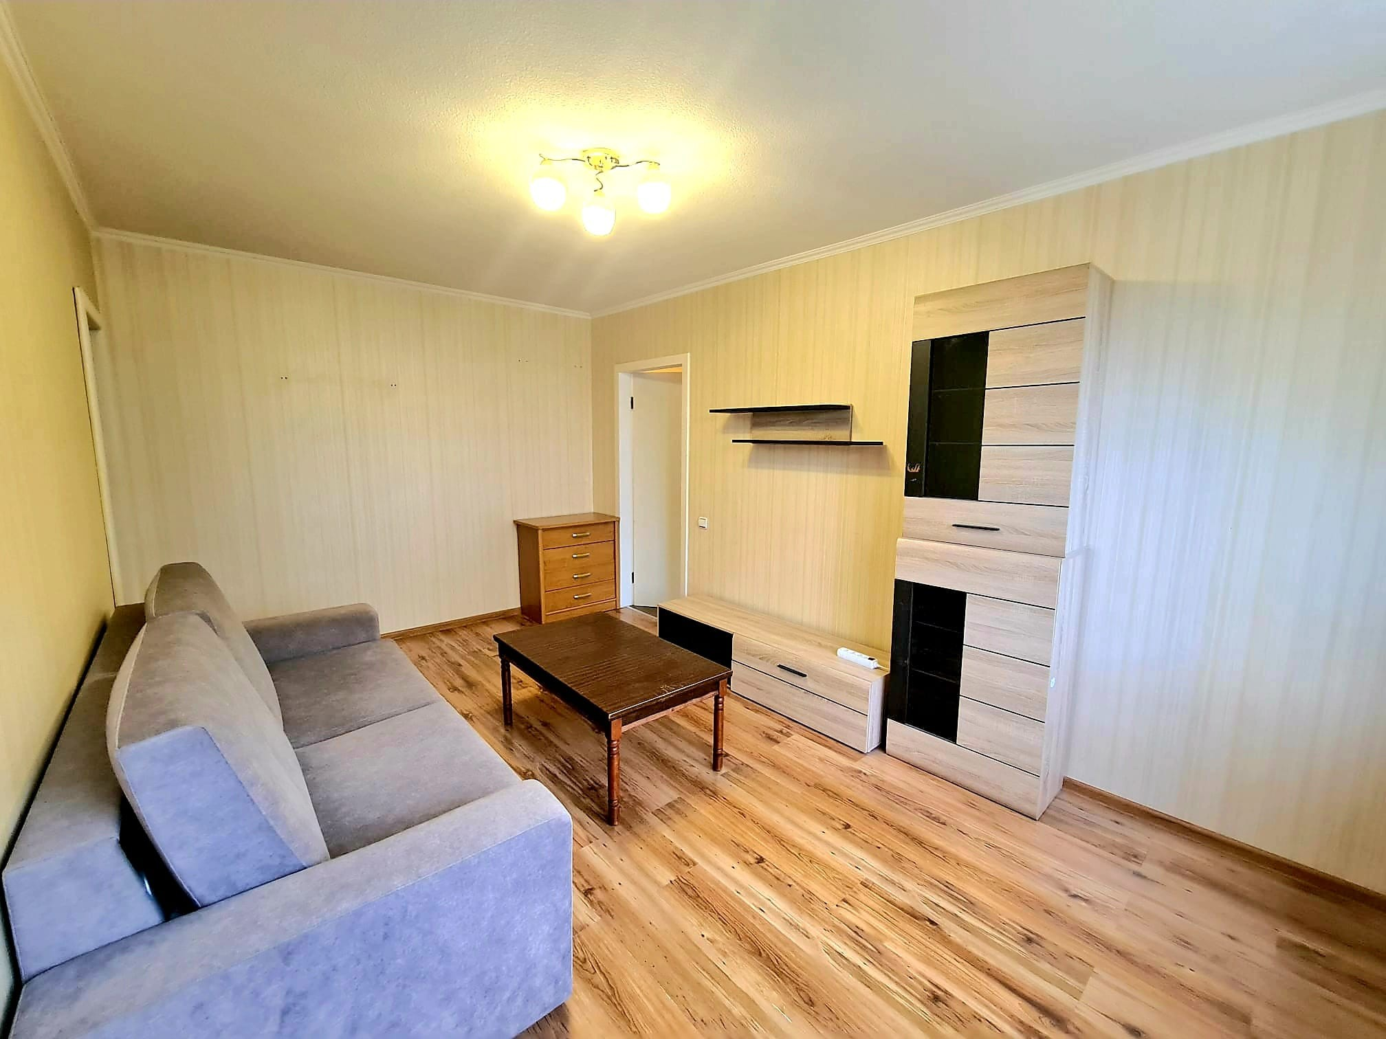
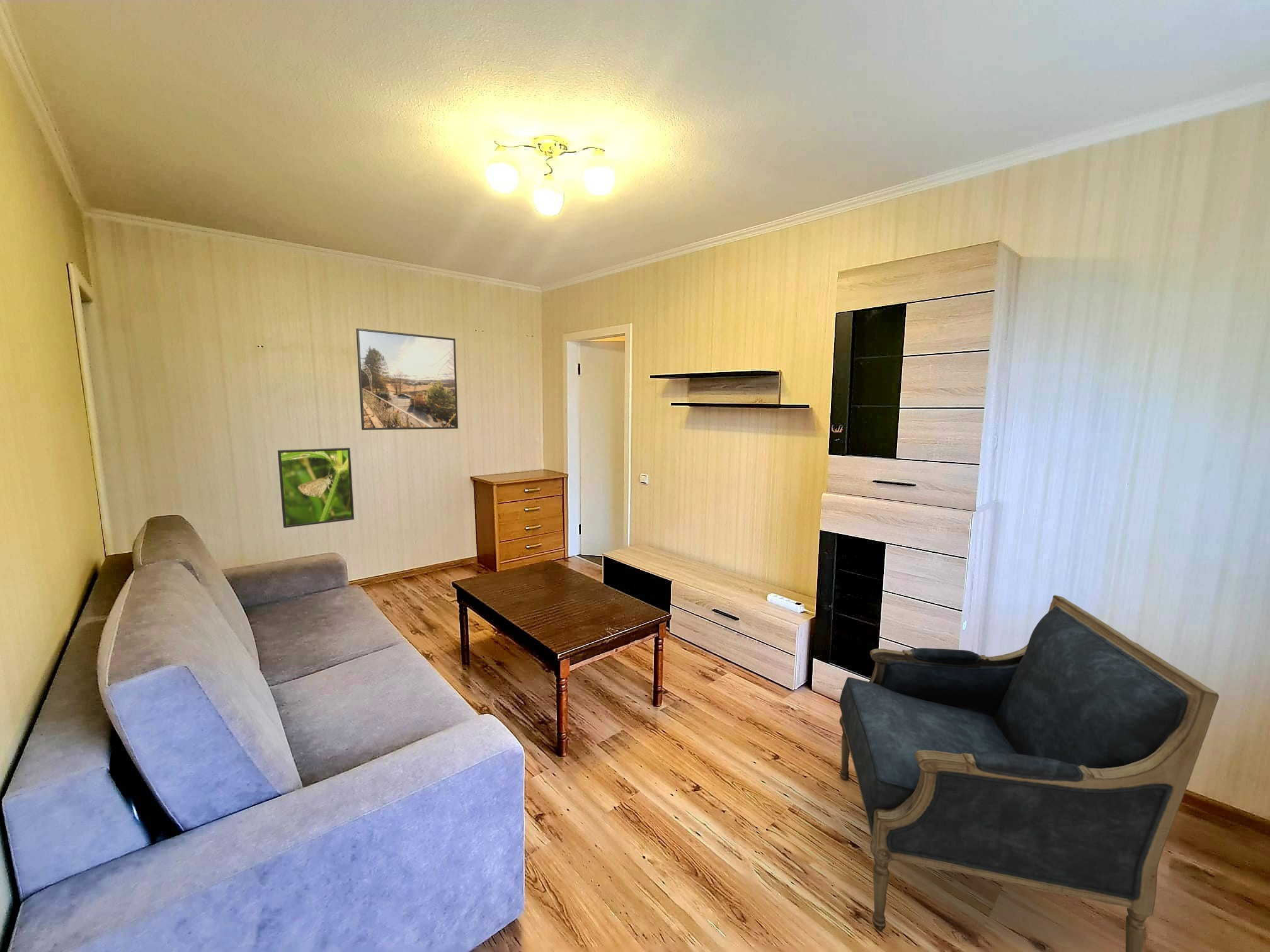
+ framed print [277,447,355,528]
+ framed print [355,328,459,431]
+ armchair [839,594,1220,952]
